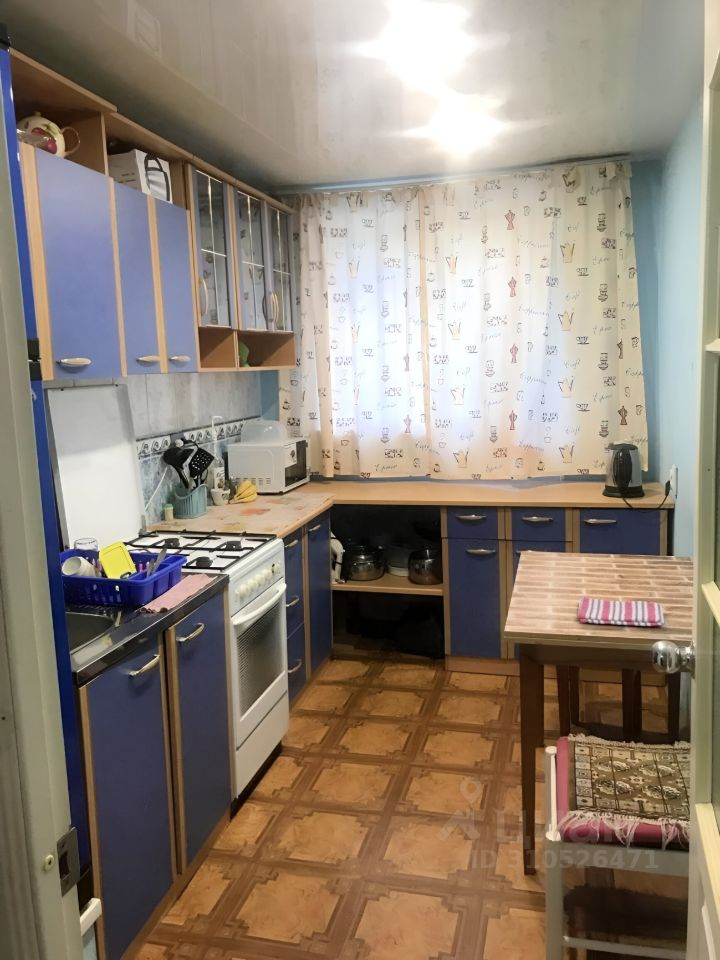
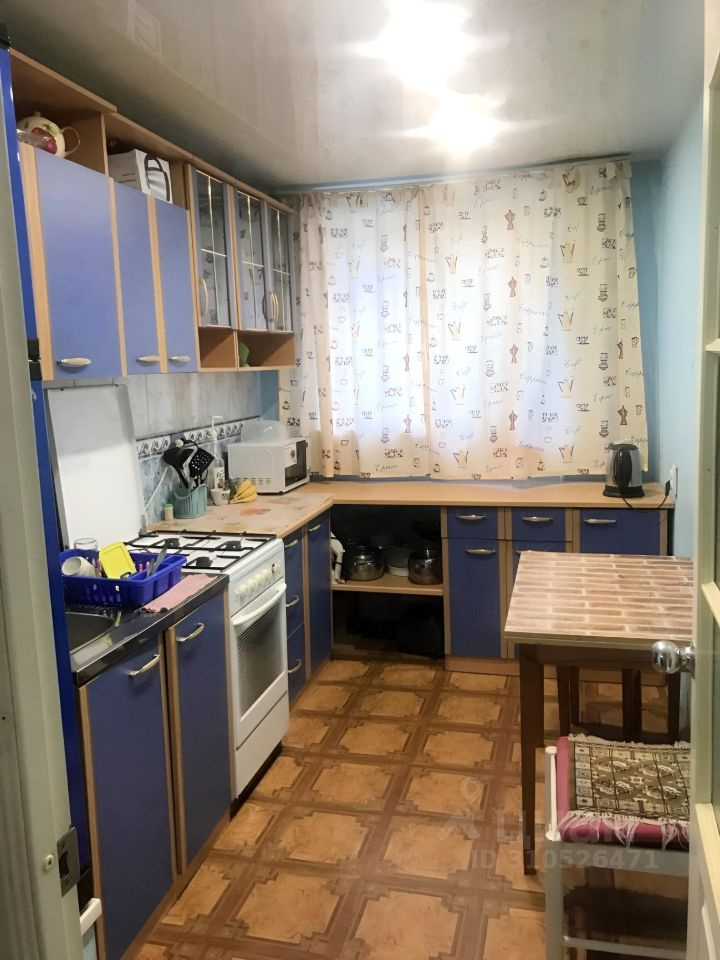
- dish towel [577,596,665,627]
